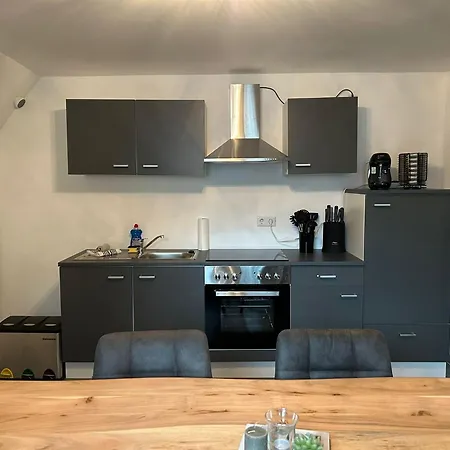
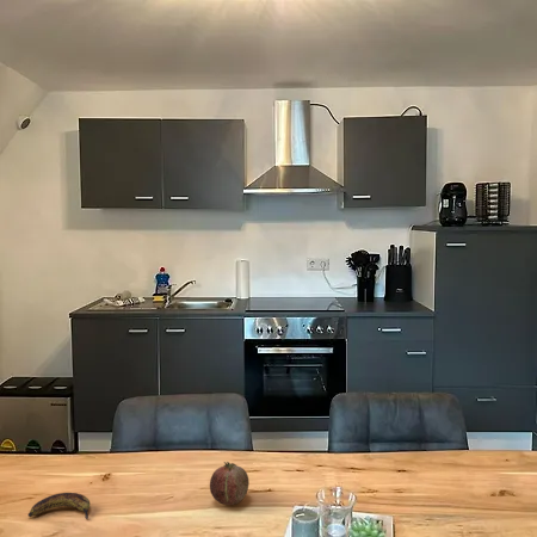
+ fruit [209,461,251,506]
+ fruit [27,492,92,520]
